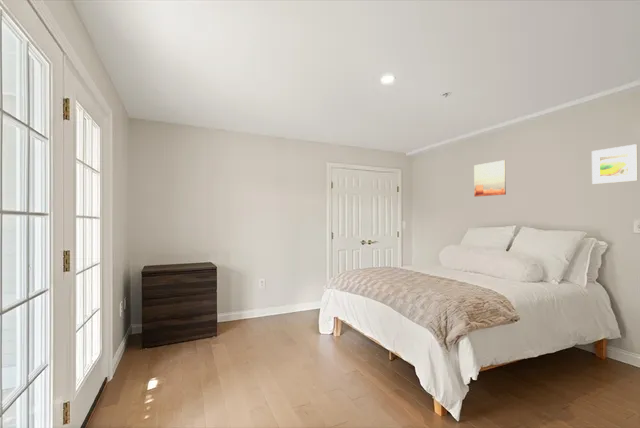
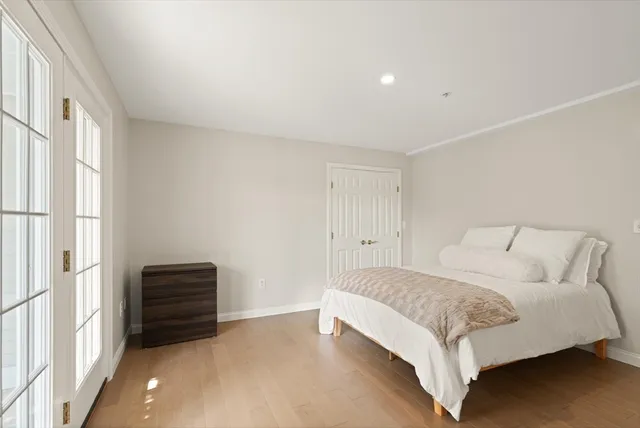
- wall art [473,159,507,198]
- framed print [591,143,639,185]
